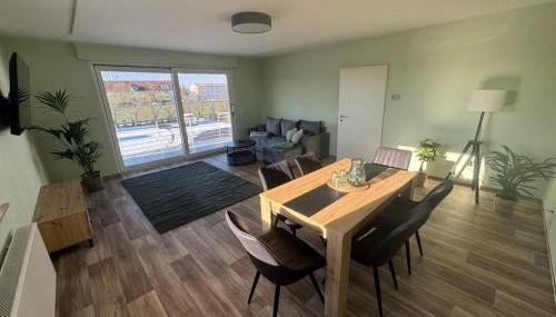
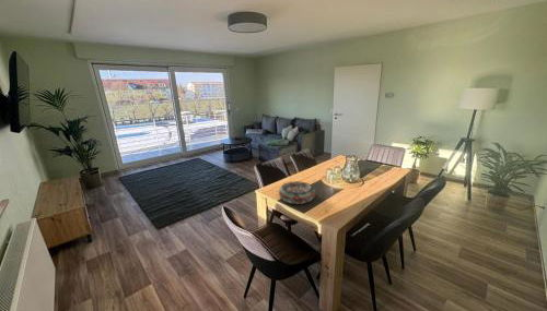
+ decorative bowl [278,180,316,205]
